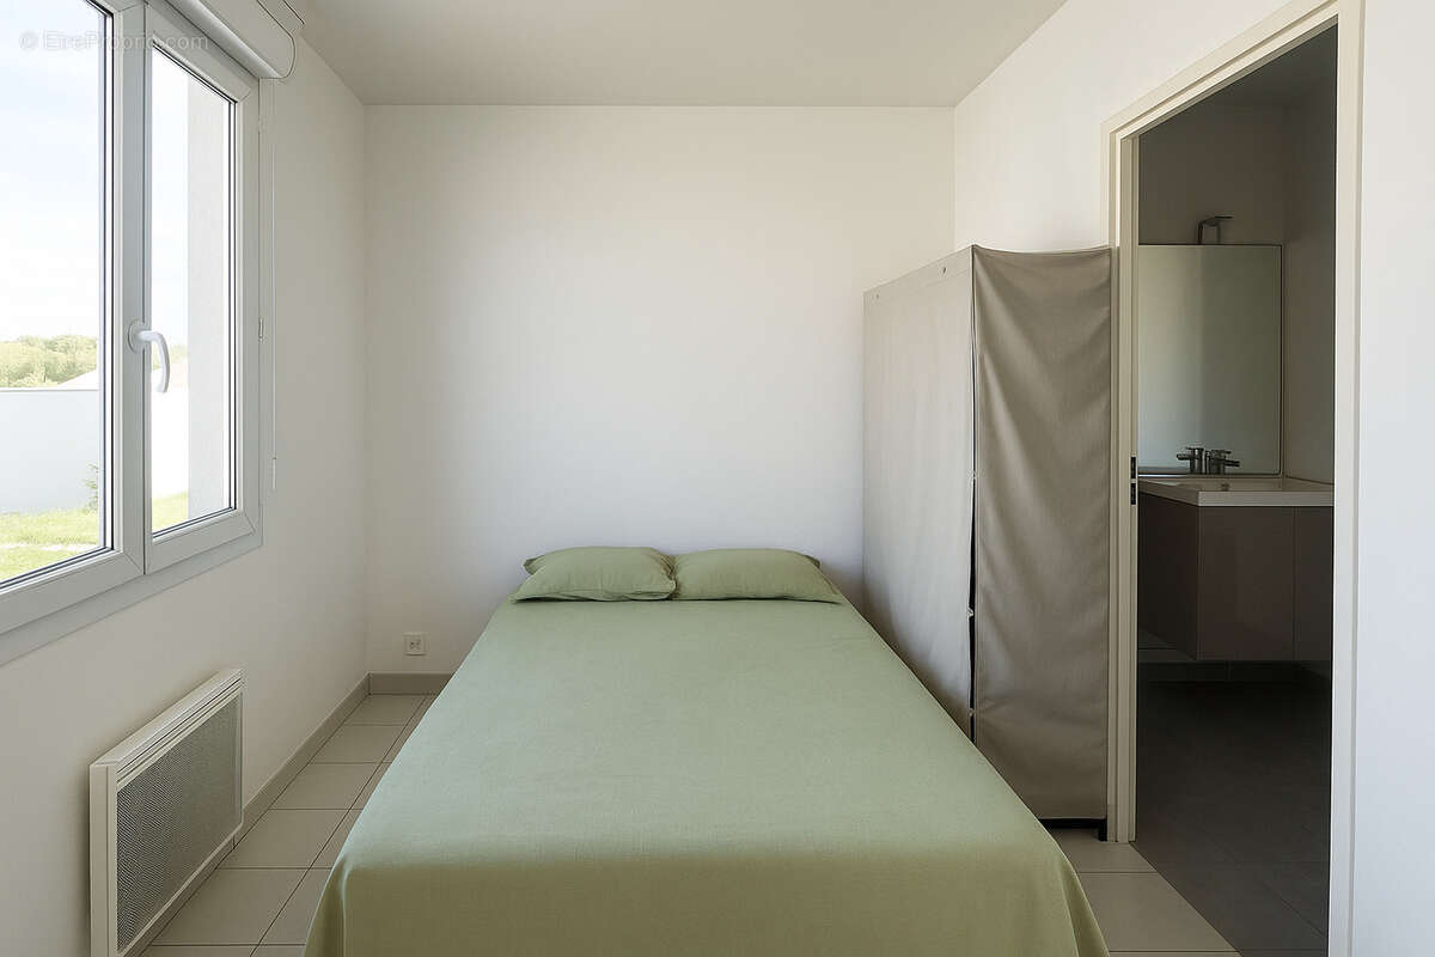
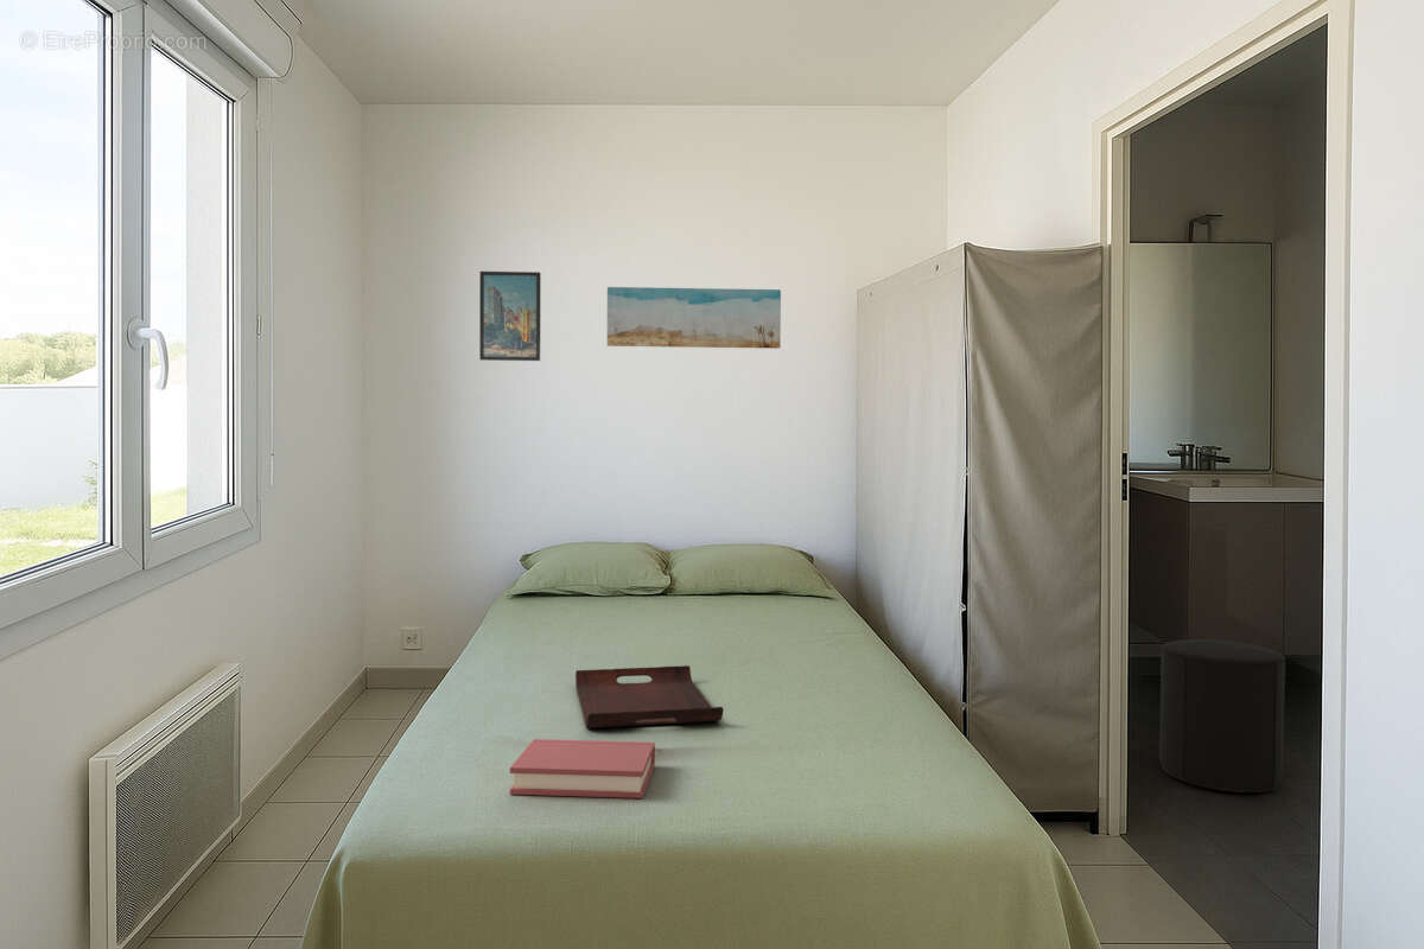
+ stool [1158,638,1286,794]
+ hardback book [509,738,656,800]
+ serving tray [574,664,725,730]
+ wall art [606,286,782,350]
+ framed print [478,270,542,362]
